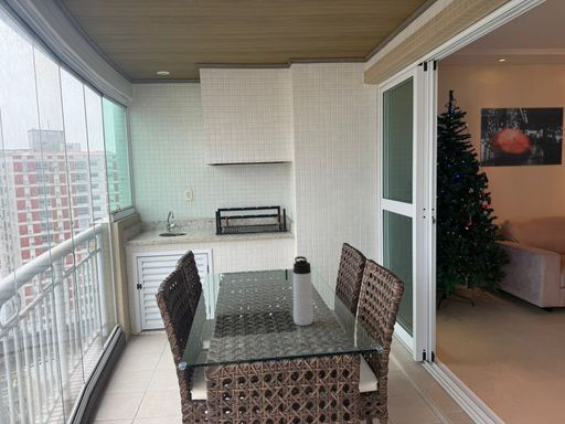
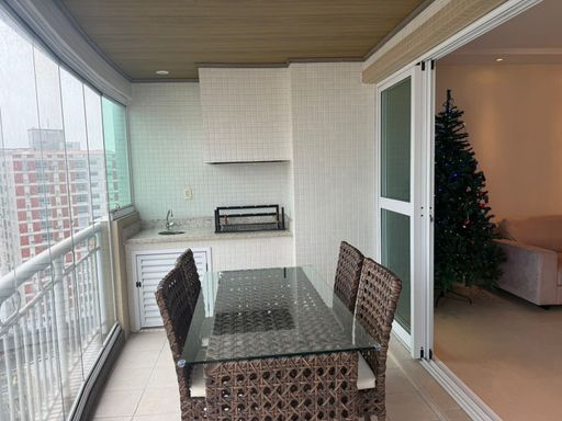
- wall art [479,106,565,168]
- thermos bottle [292,255,313,327]
